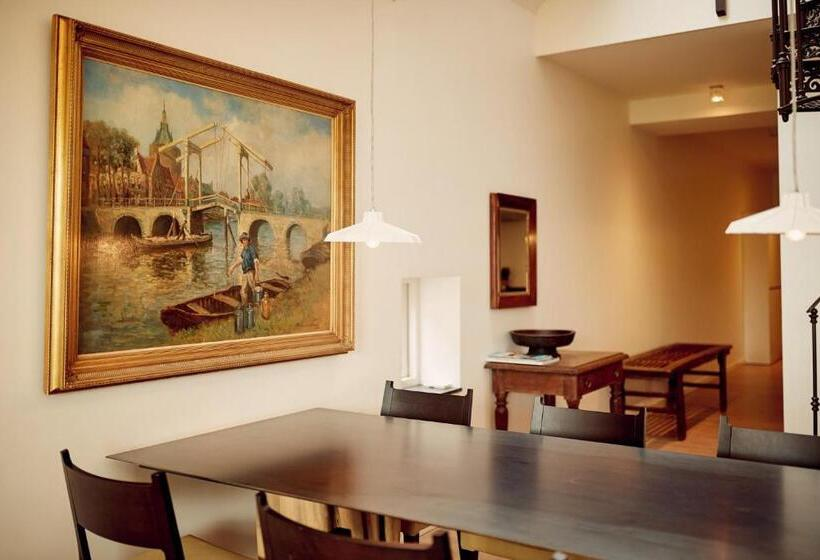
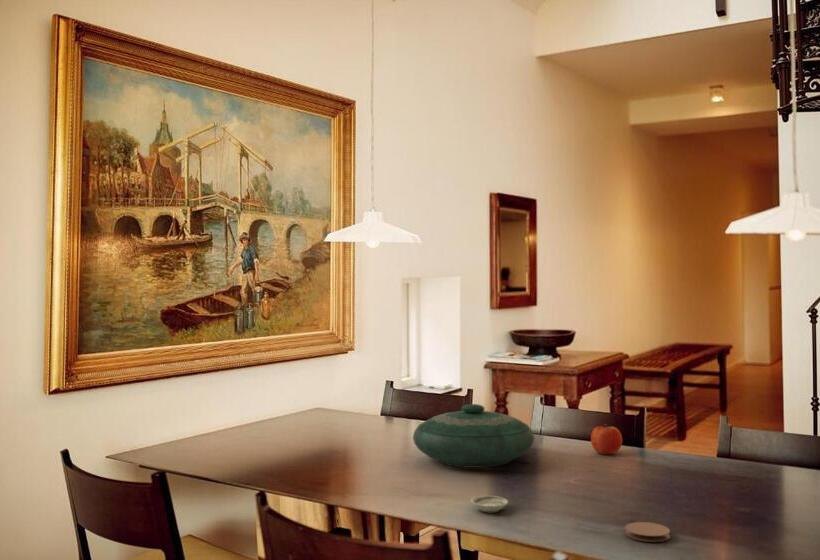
+ coaster [624,521,671,543]
+ decorative bowl [412,403,535,469]
+ fruit [590,423,623,455]
+ saucer [470,495,509,513]
